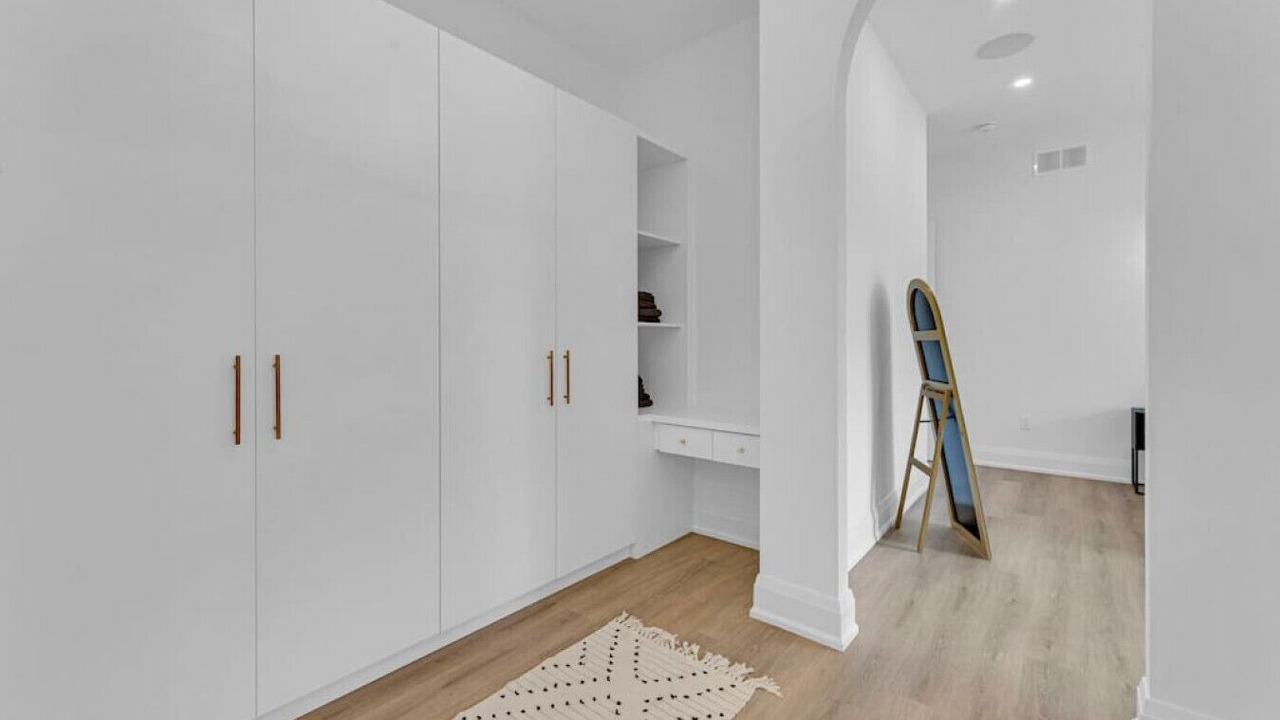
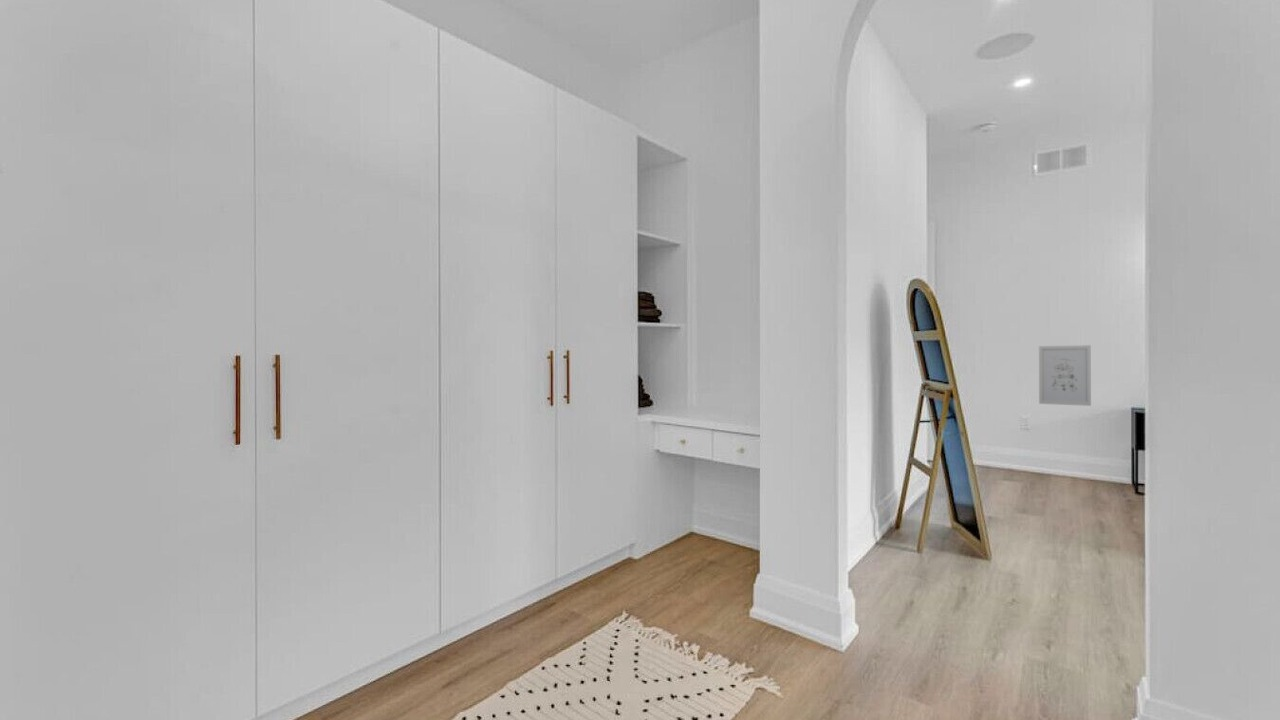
+ wall art [1038,344,1092,407]
